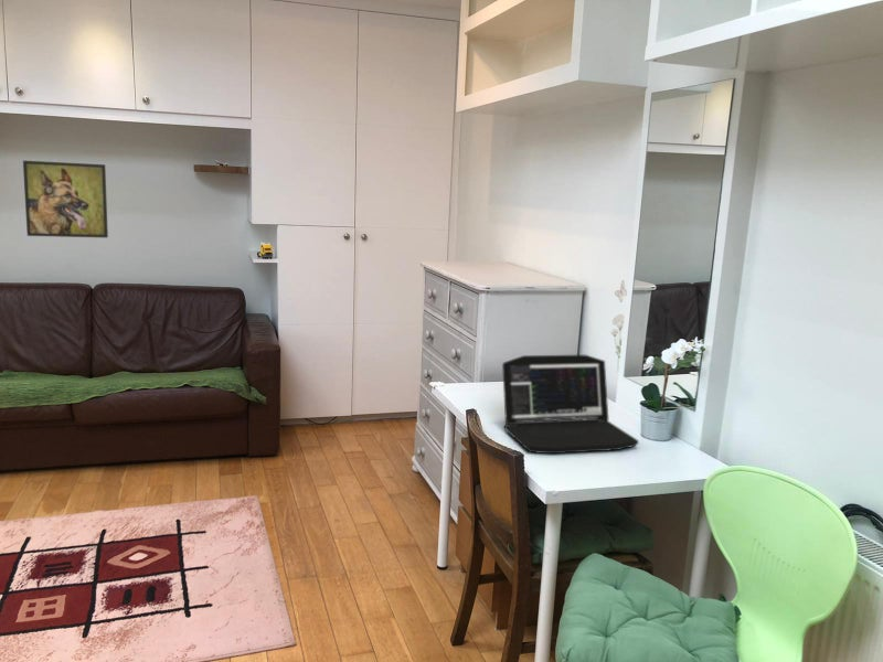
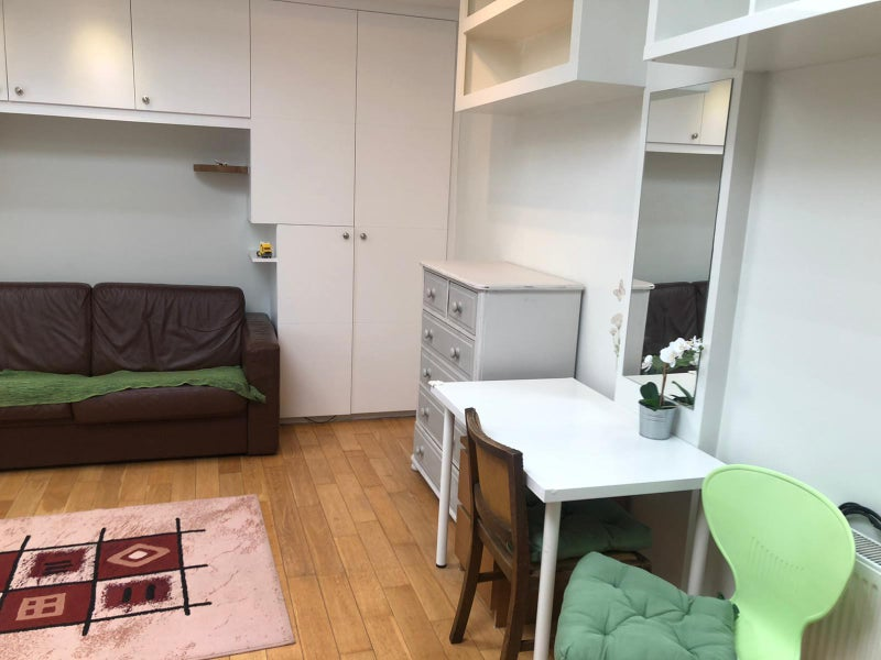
- laptop [501,354,640,455]
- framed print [22,160,109,238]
